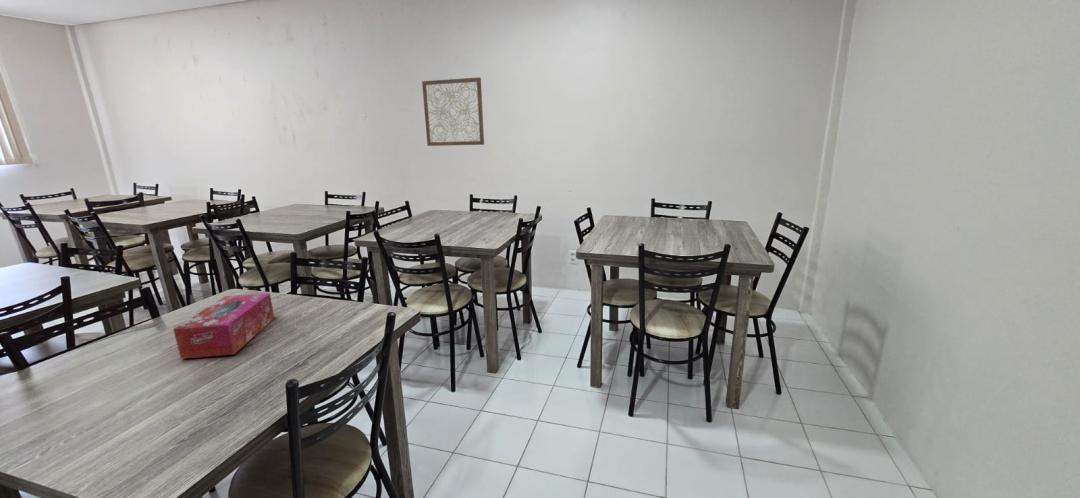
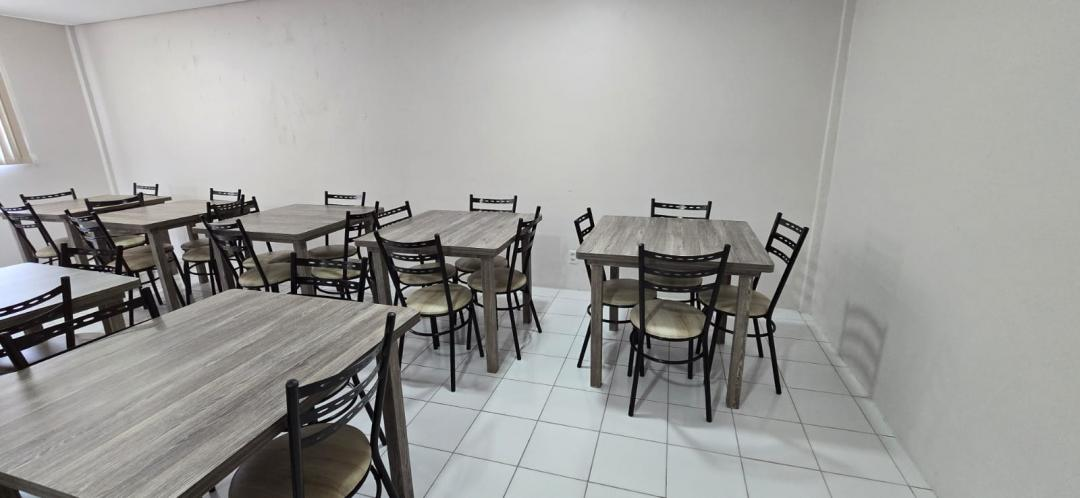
- tissue box [172,292,275,360]
- wall art [421,76,485,147]
